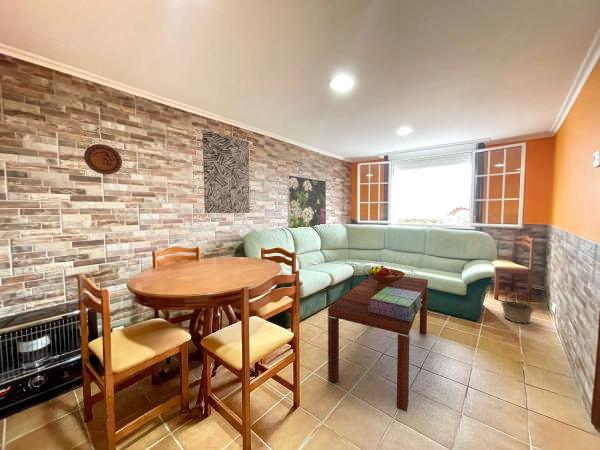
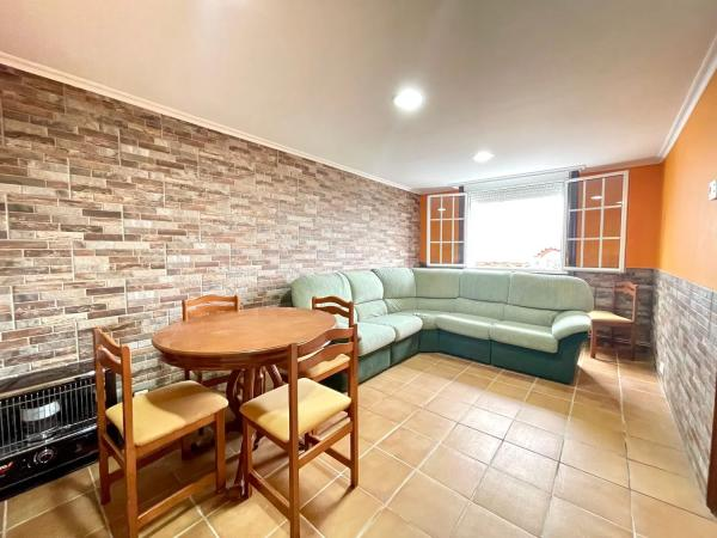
- stack of books [368,287,422,322]
- wall art [201,129,251,214]
- fruit bowl [366,265,406,291]
- decorative plate [83,143,123,176]
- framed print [286,174,327,229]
- coffee table [327,275,429,413]
- basket [500,292,535,324]
